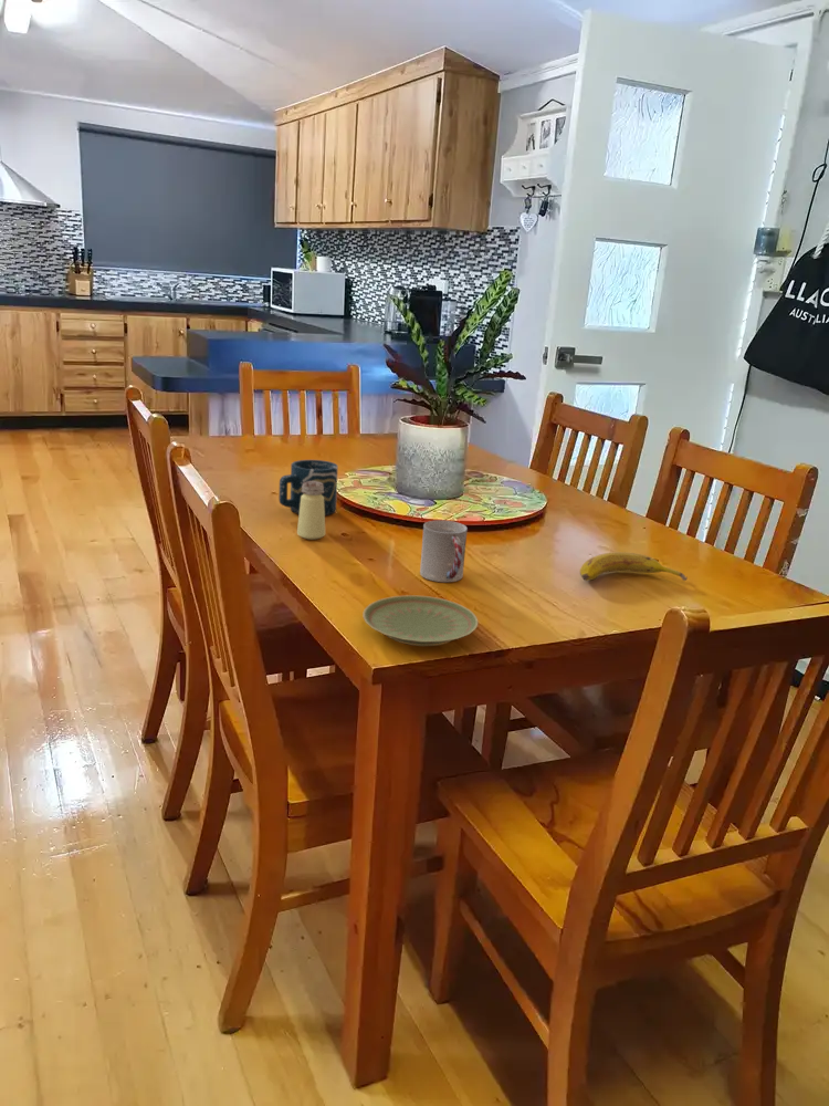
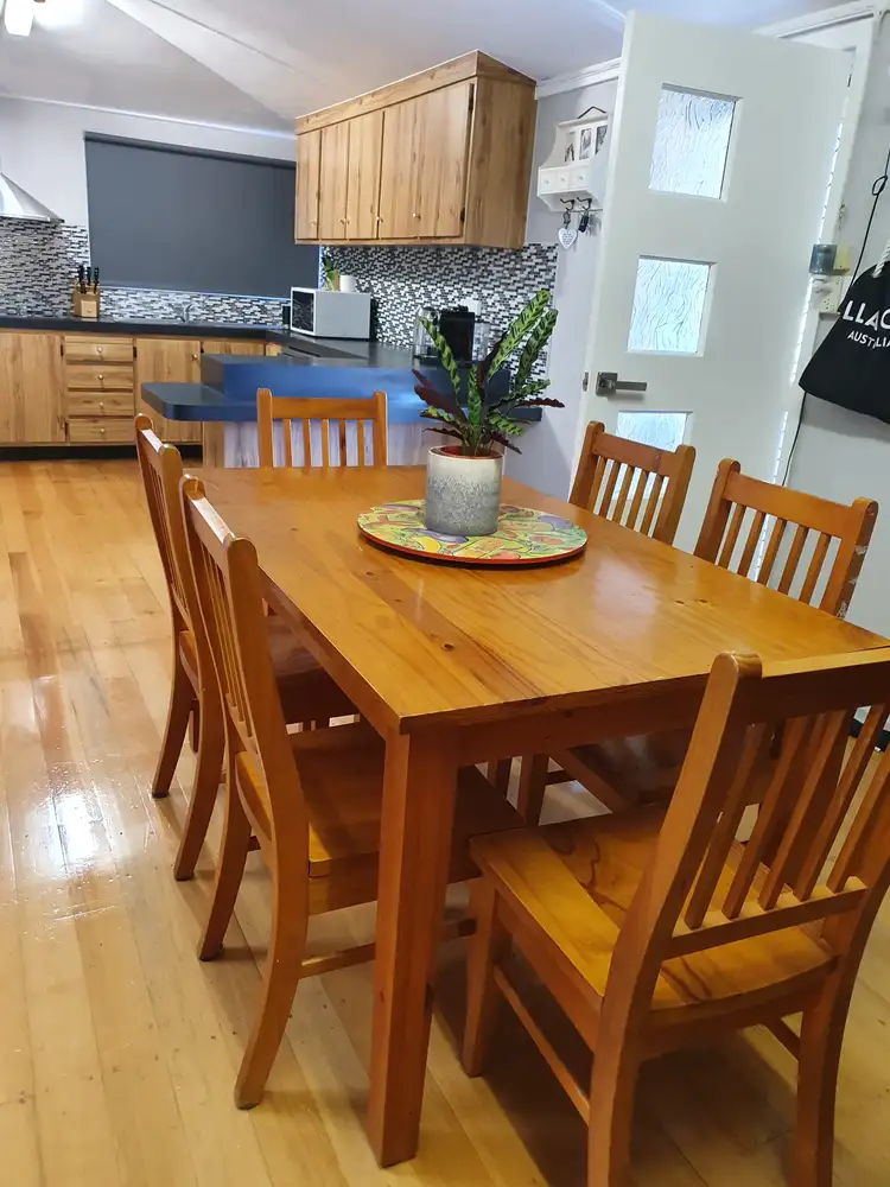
- cup [419,519,469,583]
- plate [361,594,479,647]
- saltshaker [296,481,326,541]
- fruit [579,551,689,582]
- cup [277,459,339,517]
